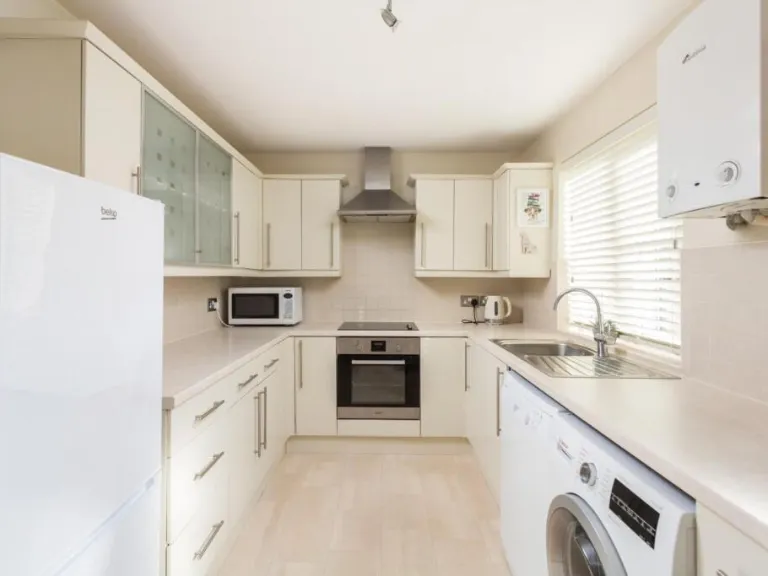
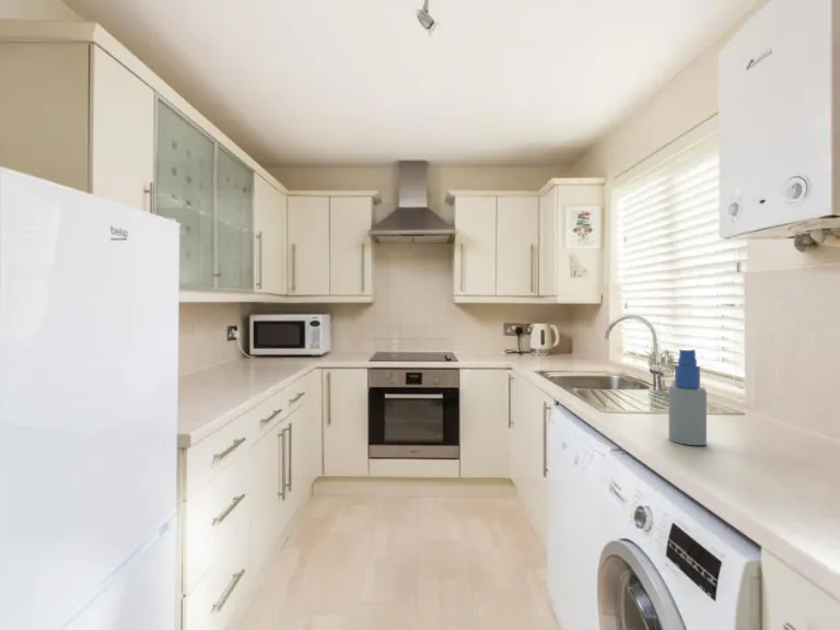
+ spray bottle [668,348,708,446]
